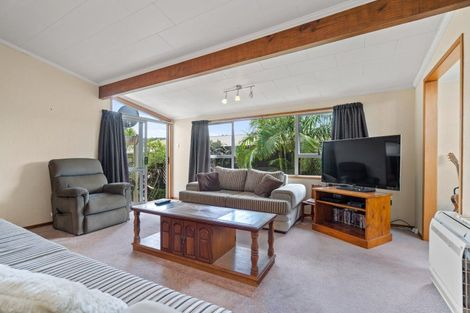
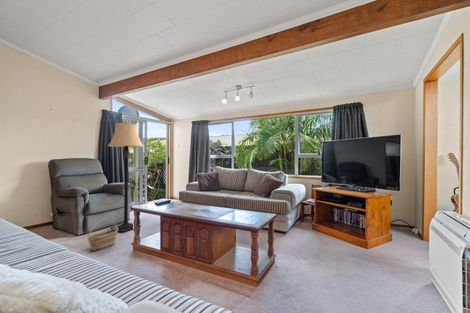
+ basket [87,218,119,252]
+ lamp [107,122,145,234]
